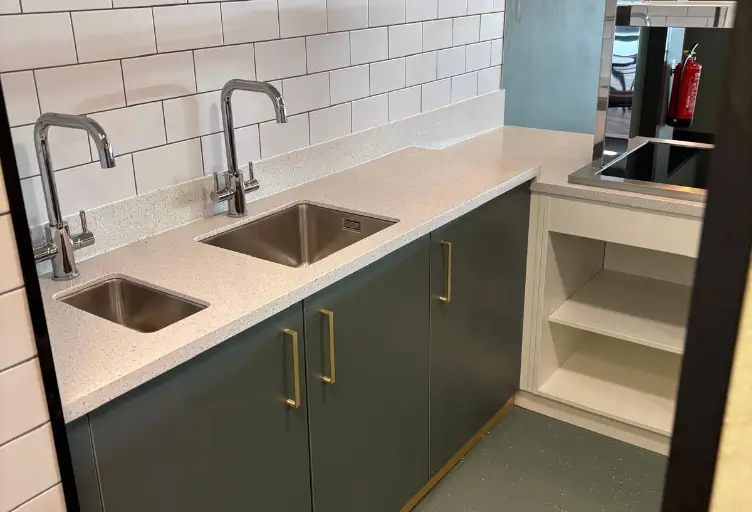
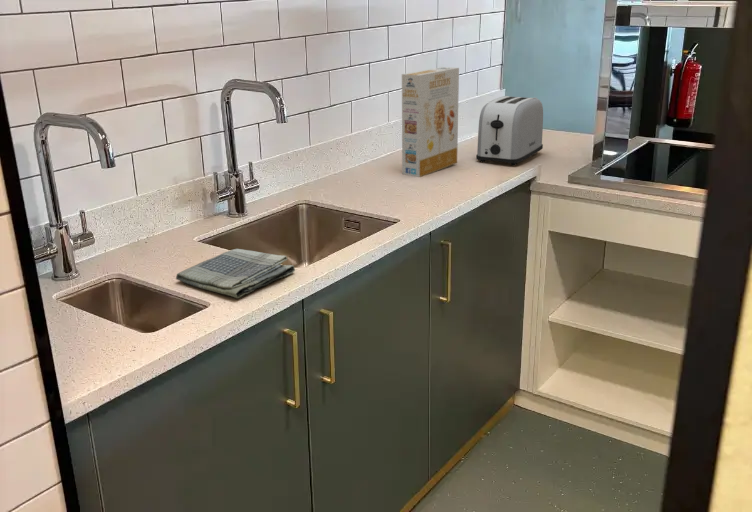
+ toaster [475,95,544,167]
+ dish towel [175,248,296,299]
+ cereal box [401,66,460,178]
